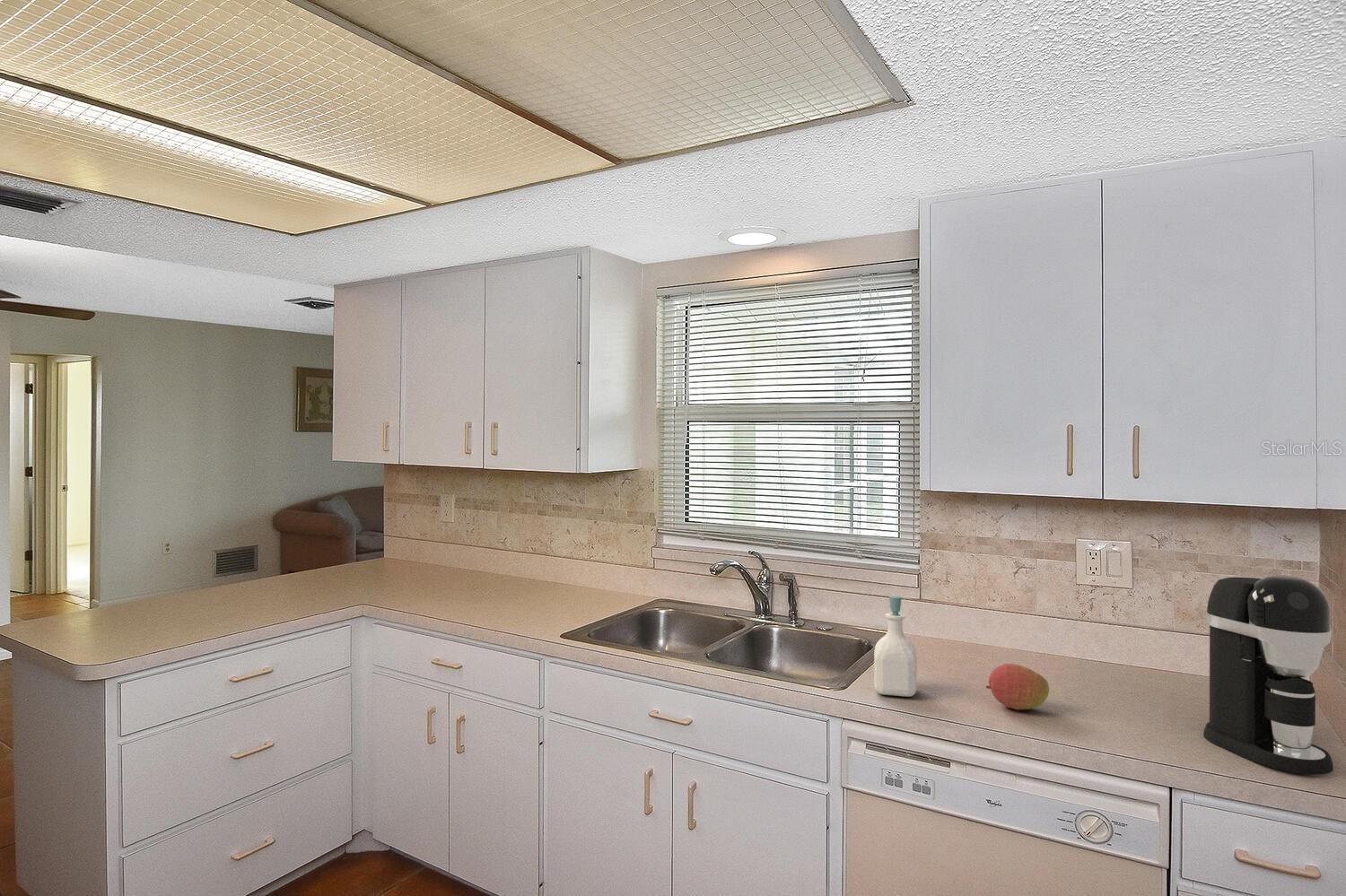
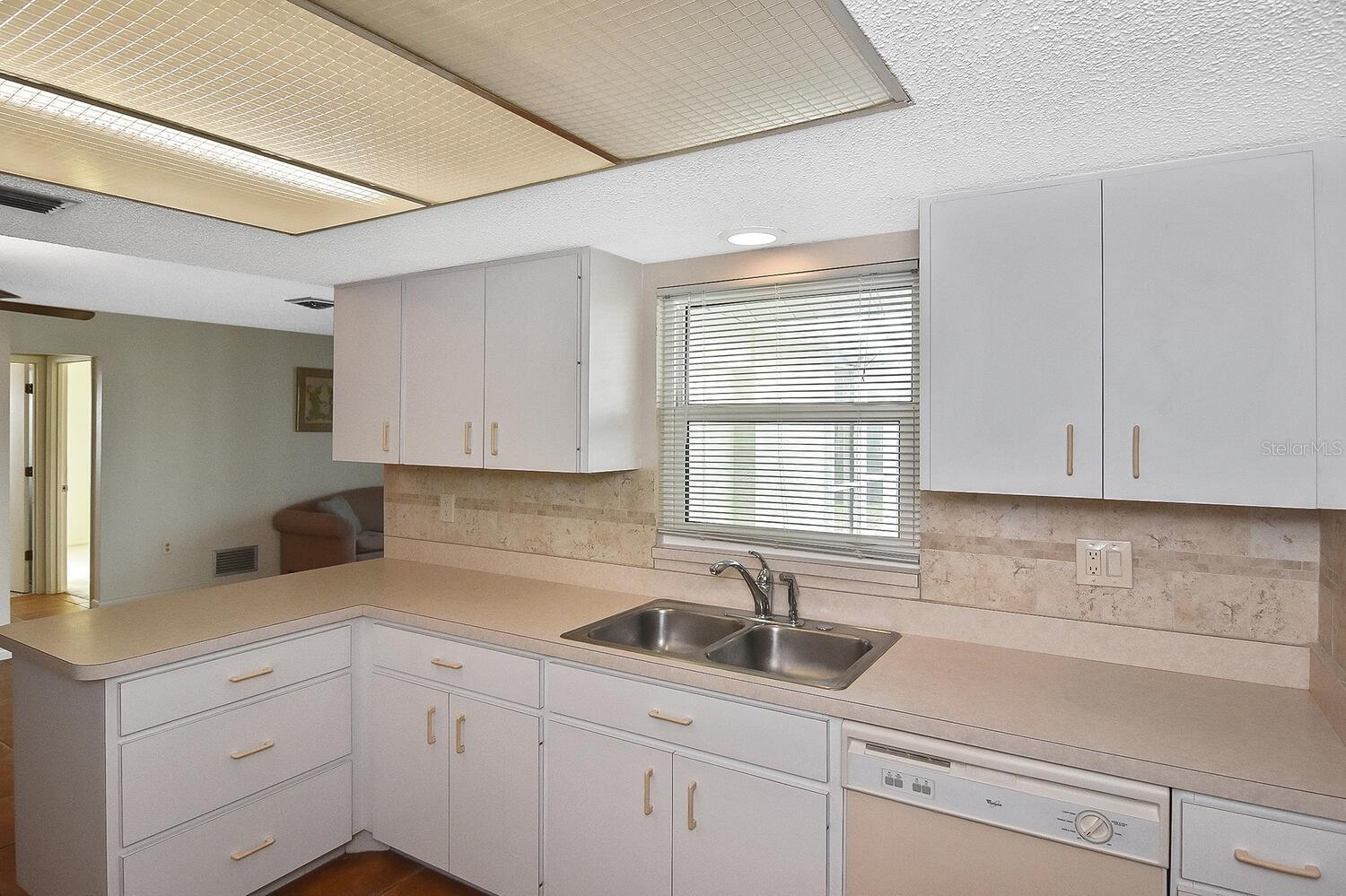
- soap bottle [873,595,918,698]
- coffee maker [1202,575,1334,776]
- fruit [985,663,1050,711]
